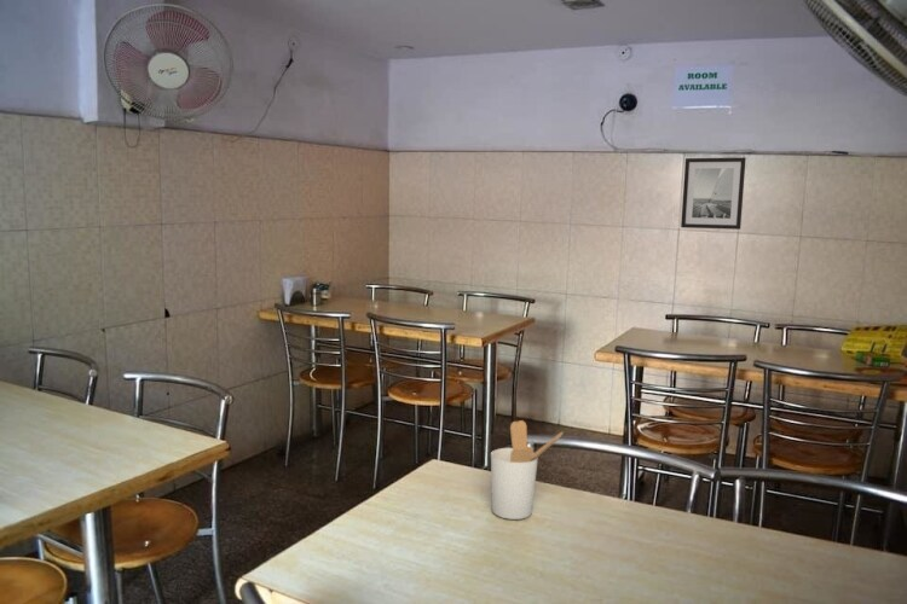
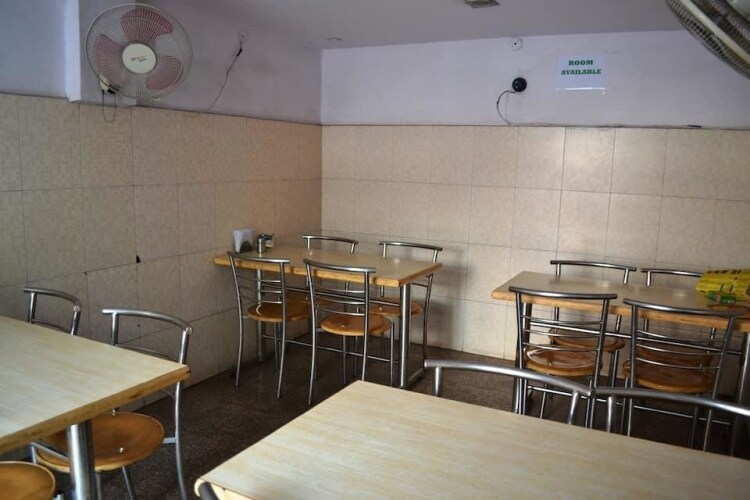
- wall art [680,156,747,231]
- utensil holder [490,419,565,521]
